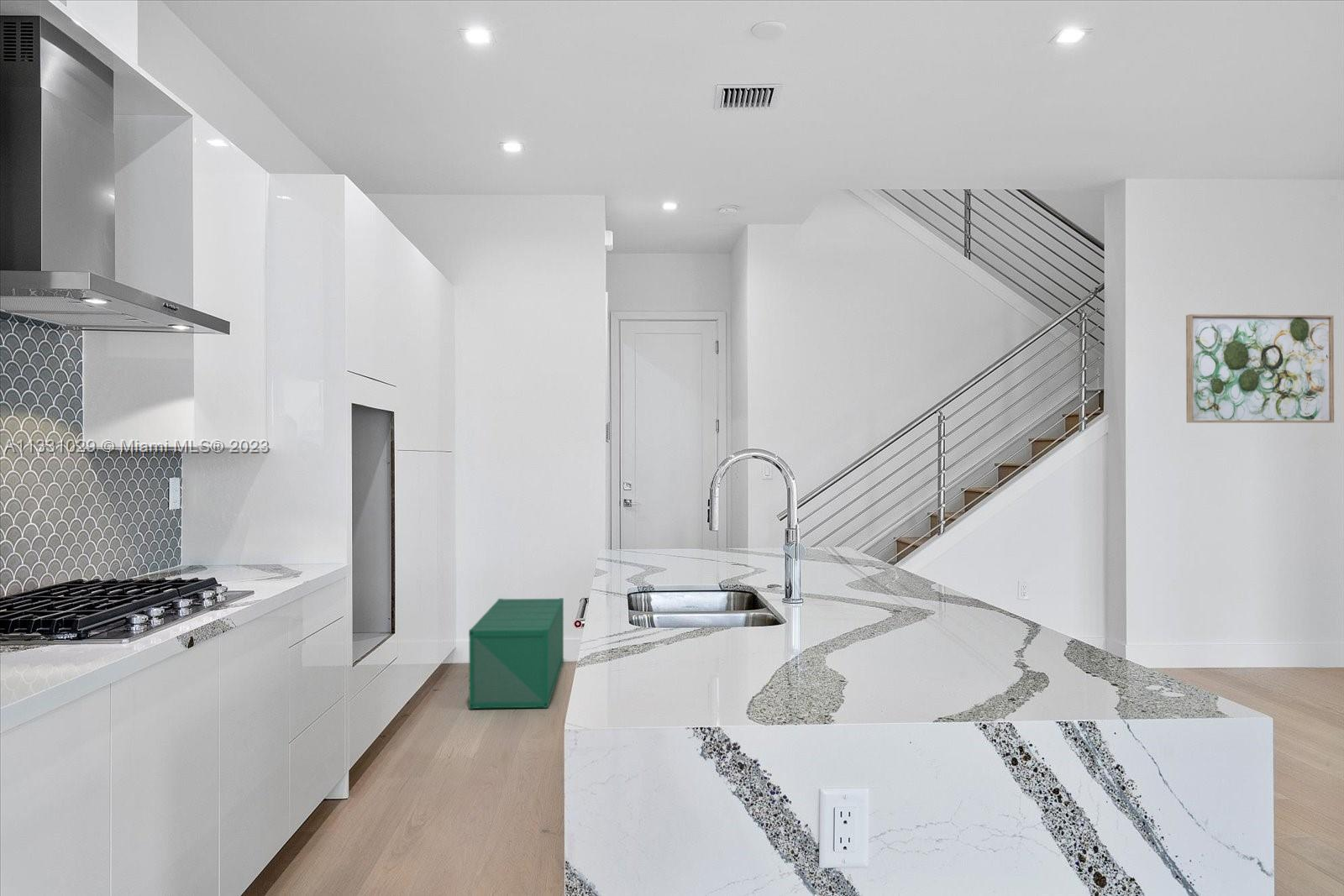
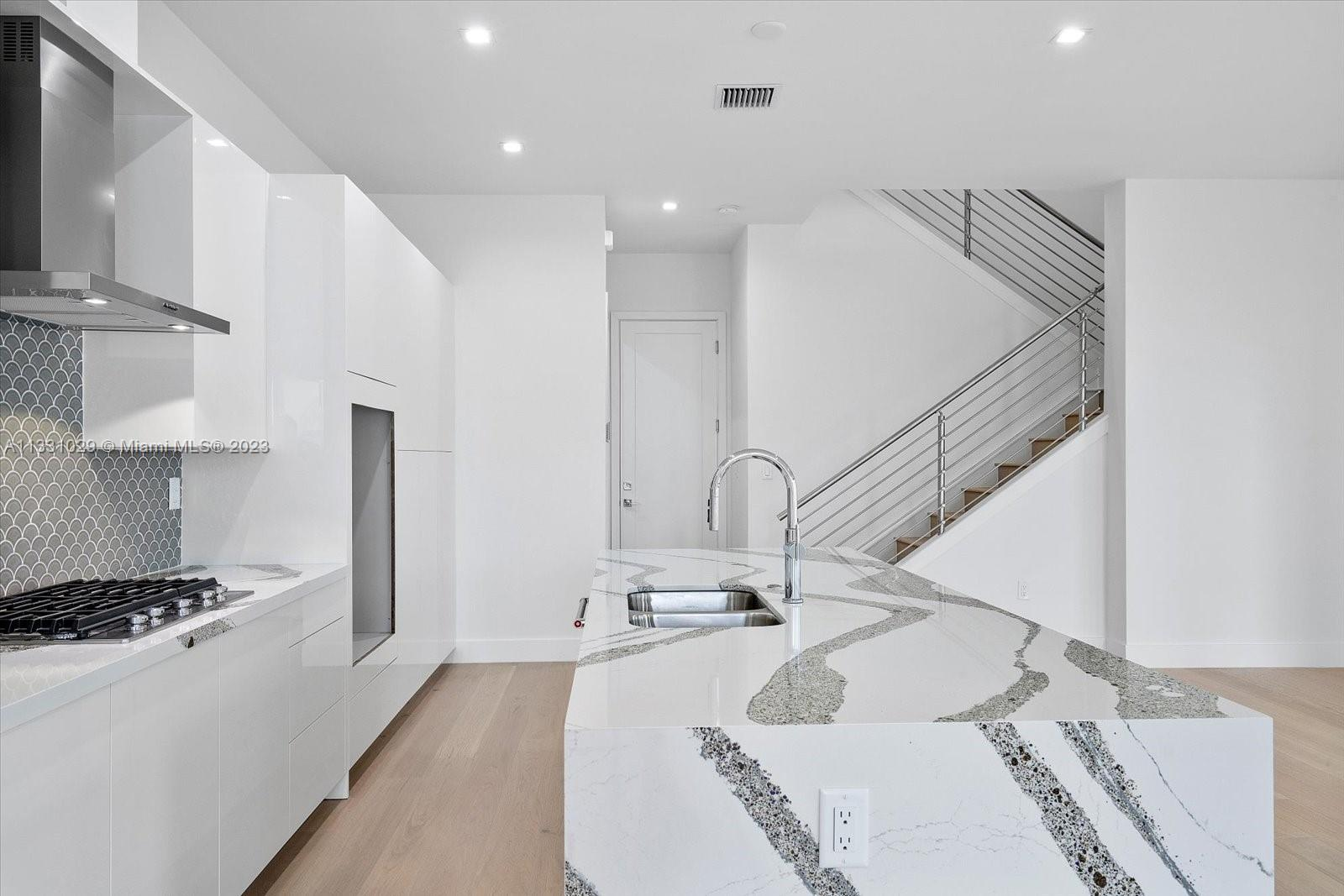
- storage bin [468,597,564,710]
- wall art [1185,313,1335,424]
